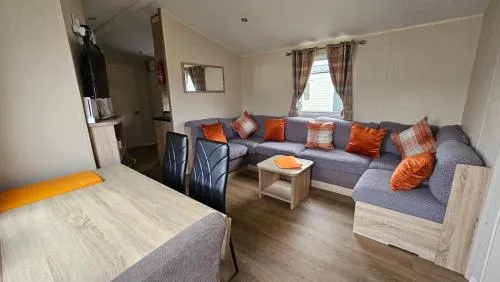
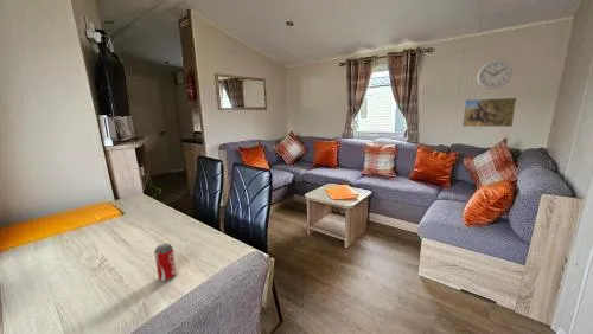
+ beverage can [153,243,178,283]
+ wall clock [476,59,514,91]
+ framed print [461,96,518,128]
